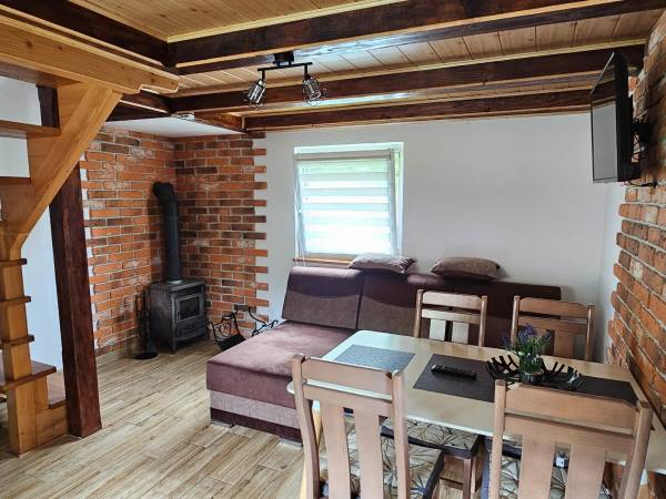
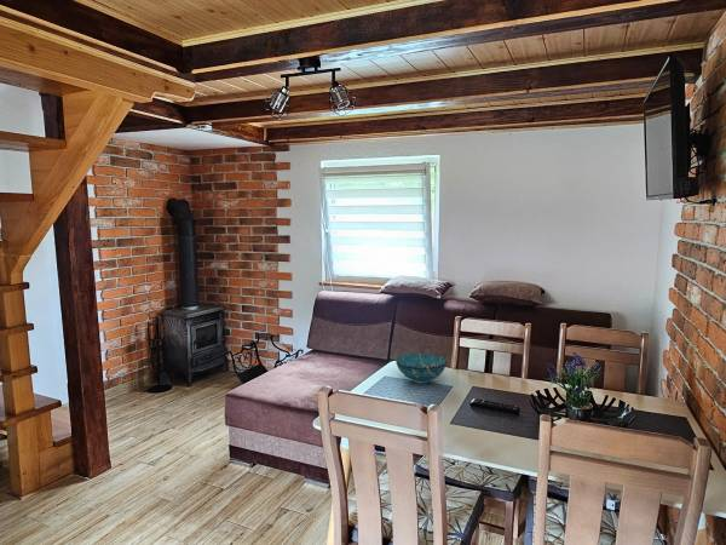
+ decorative bowl [394,352,448,384]
